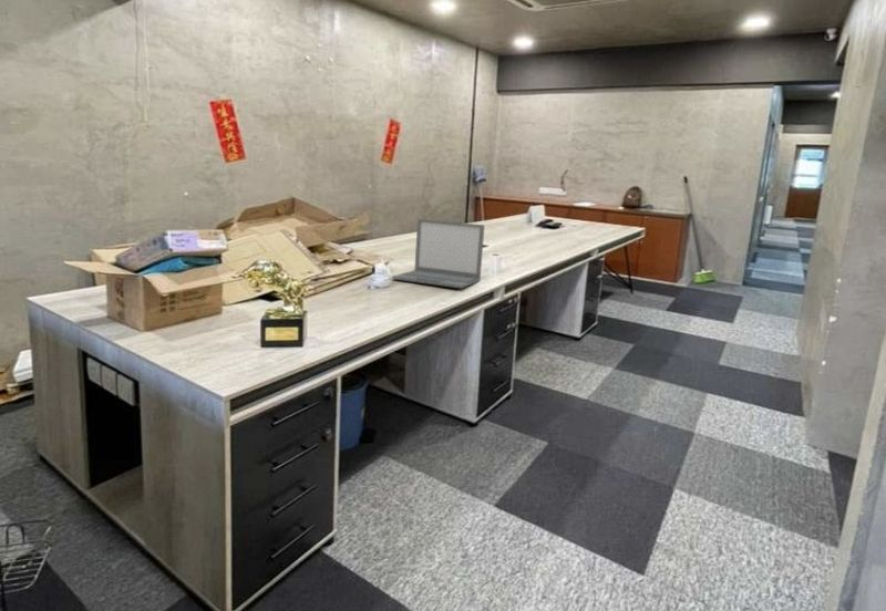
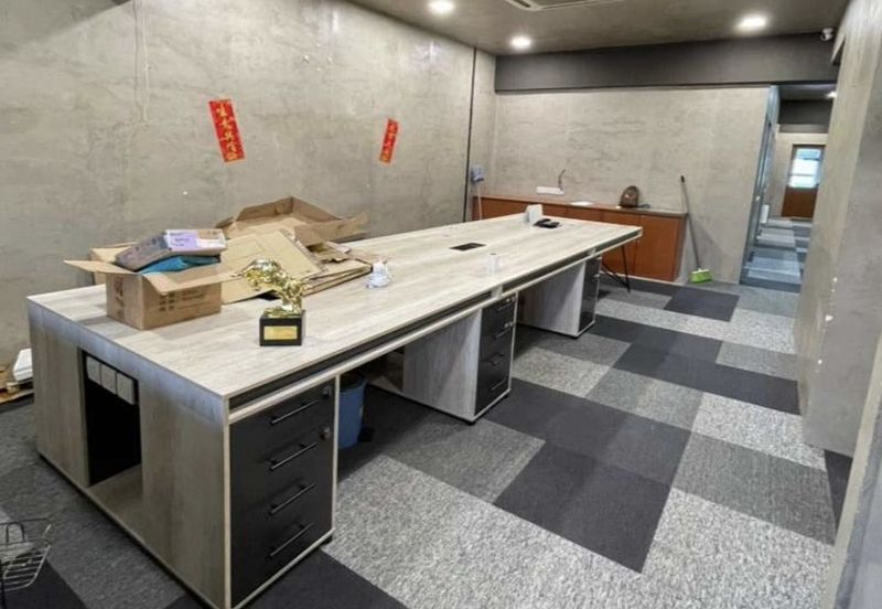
- laptop [391,218,486,289]
